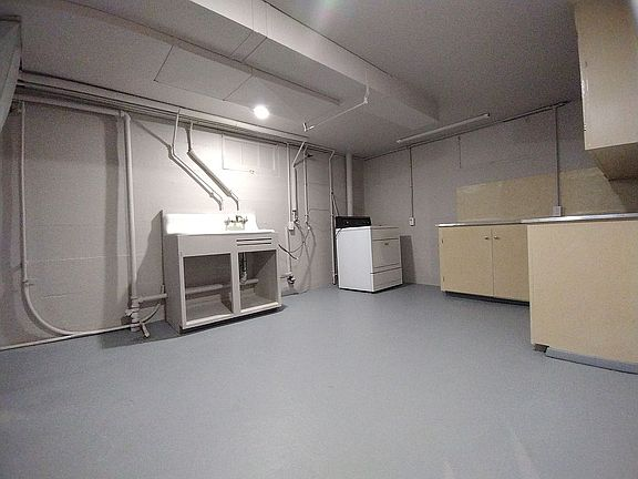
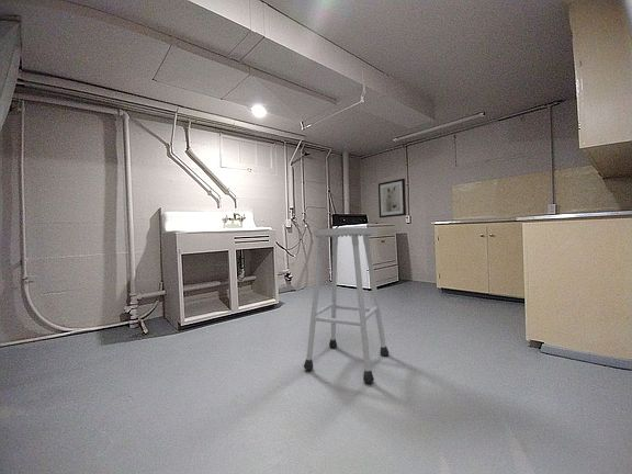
+ wall art [377,178,407,218]
+ stool [303,226,391,384]
